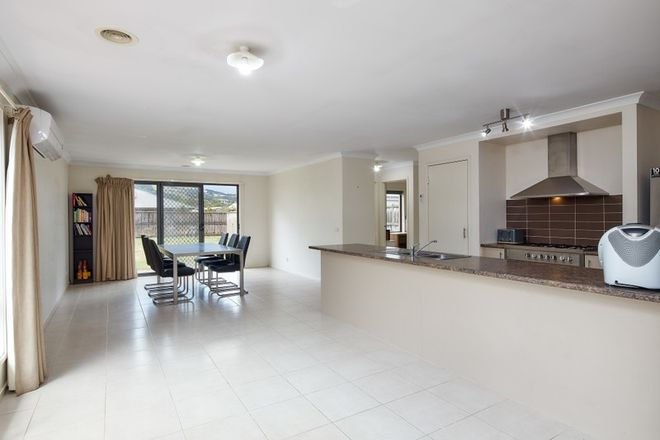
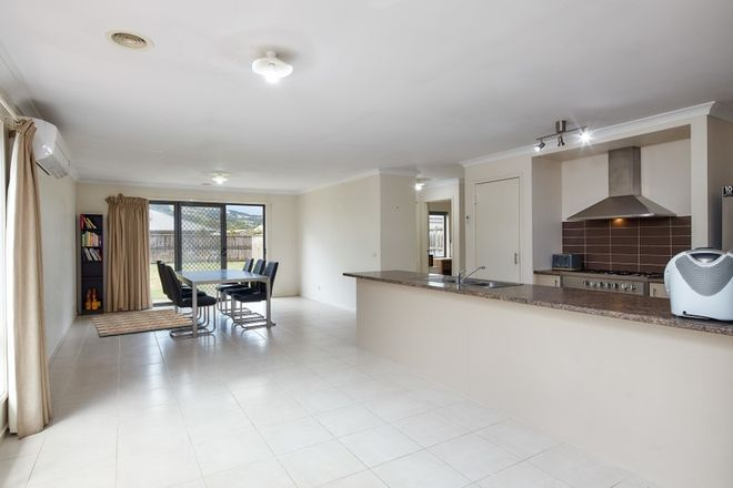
+ rug [91,307,201,338]
